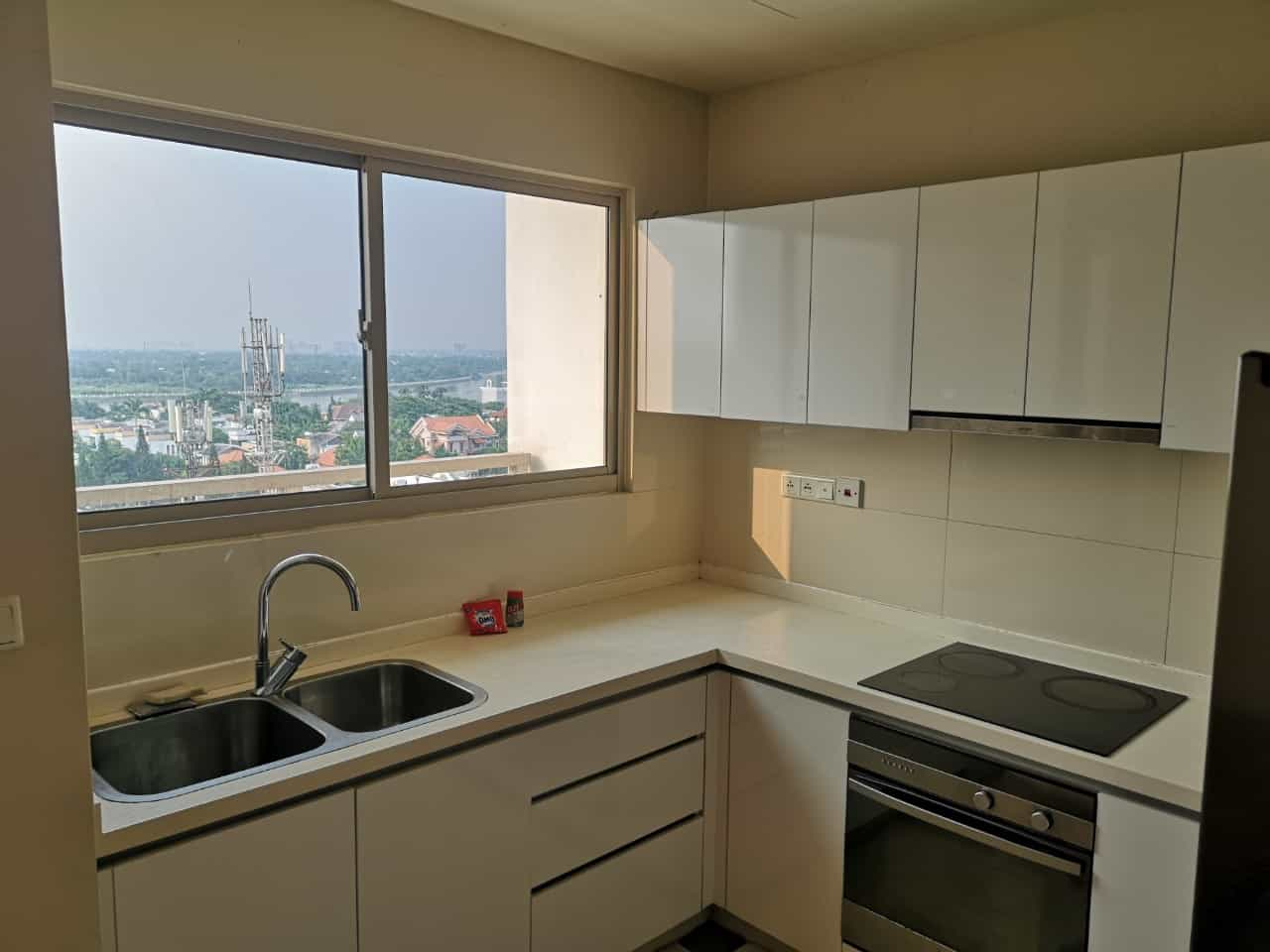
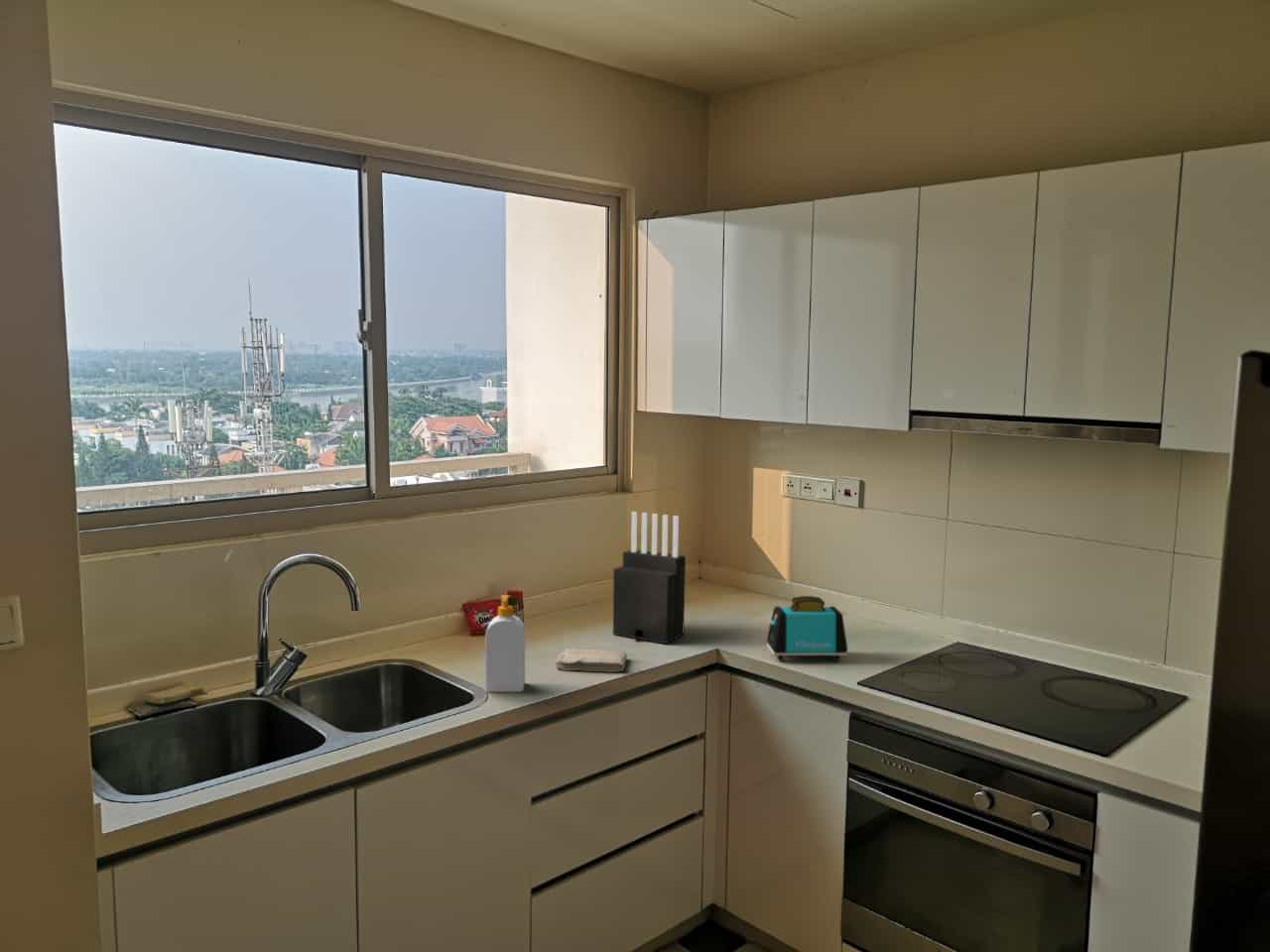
+ knife block [612,511,687,645]
+ soap bottle [484,594,526,693]
+ washcloth [555,648,628,672]
+ toaster [766,595,849,662]
